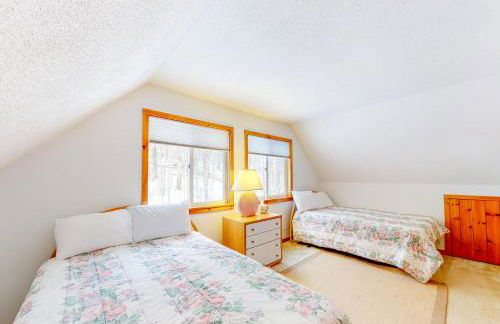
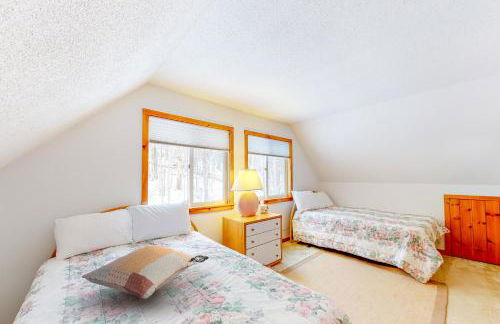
+ decorative pillow [81,244,210,300]
